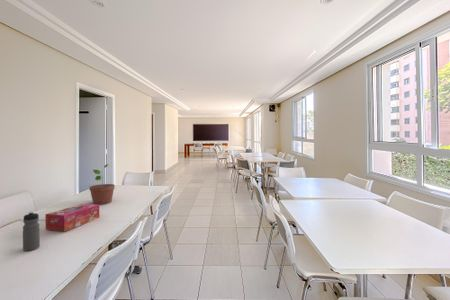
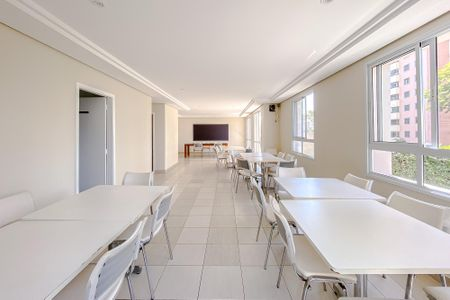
- water bottle [22,211,41,252]
- tissue box [44,203,100,232]
- potted plant [89,163,116,205]
